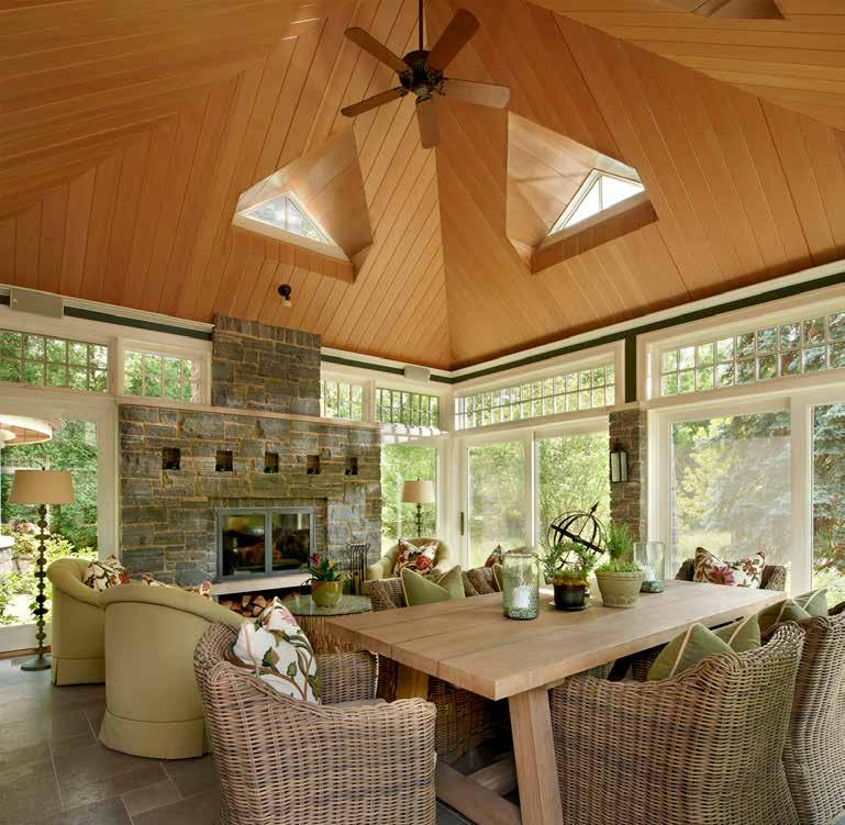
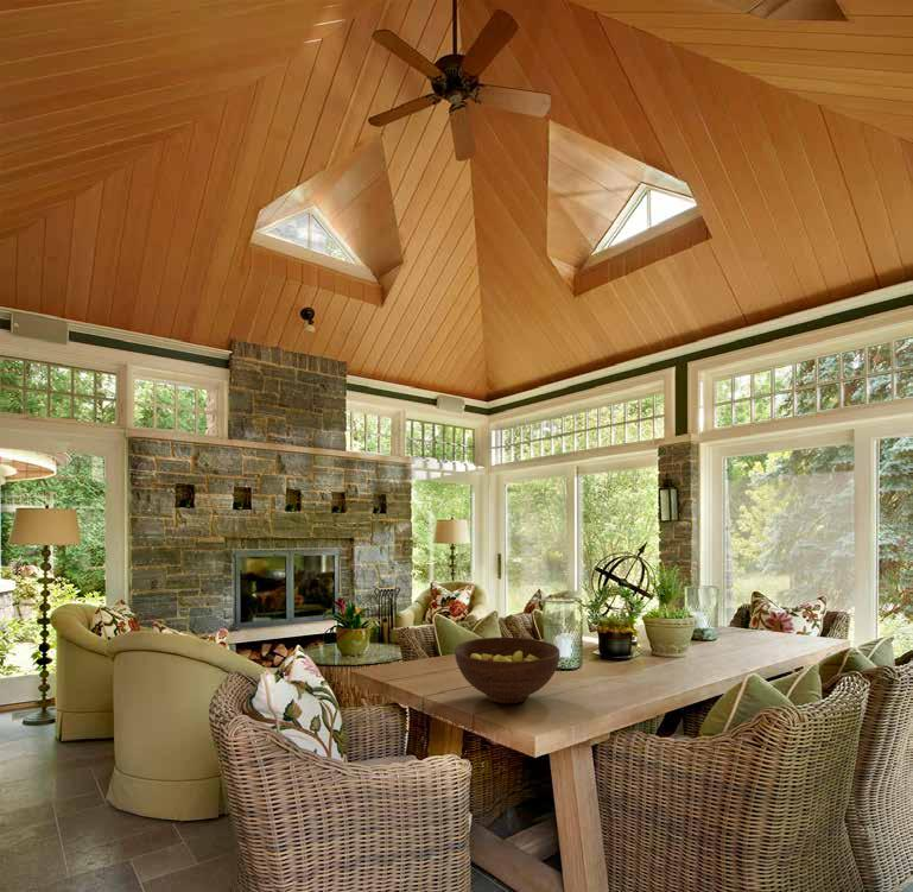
+ fruit bowl [454,637,560,704]
